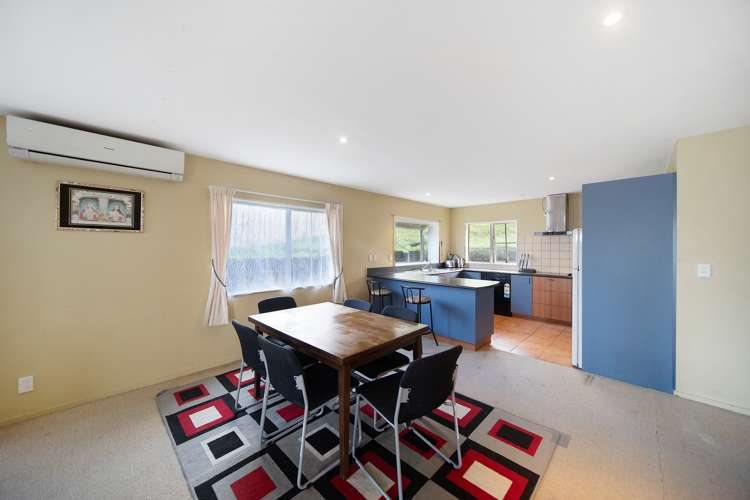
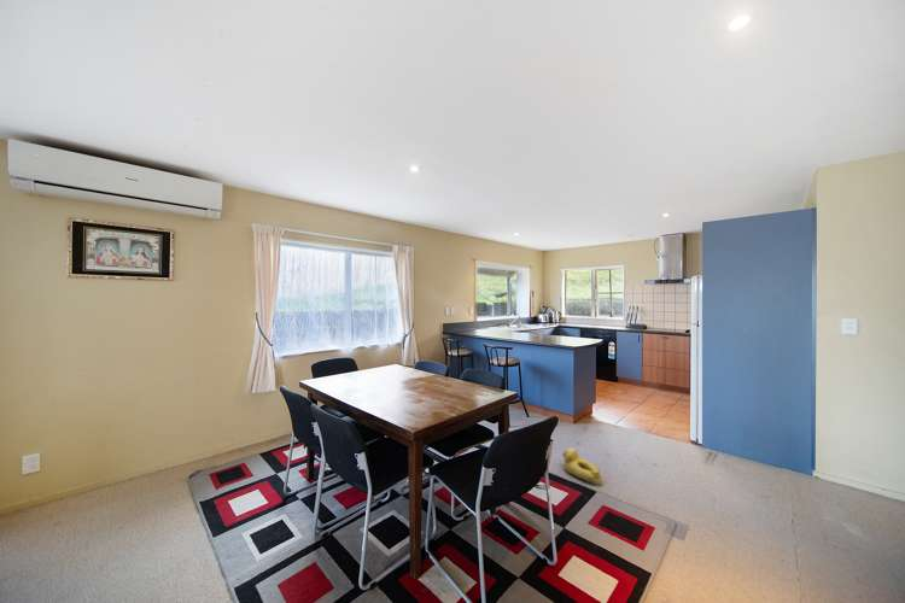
+ rubber duck [561,447,603,487]
